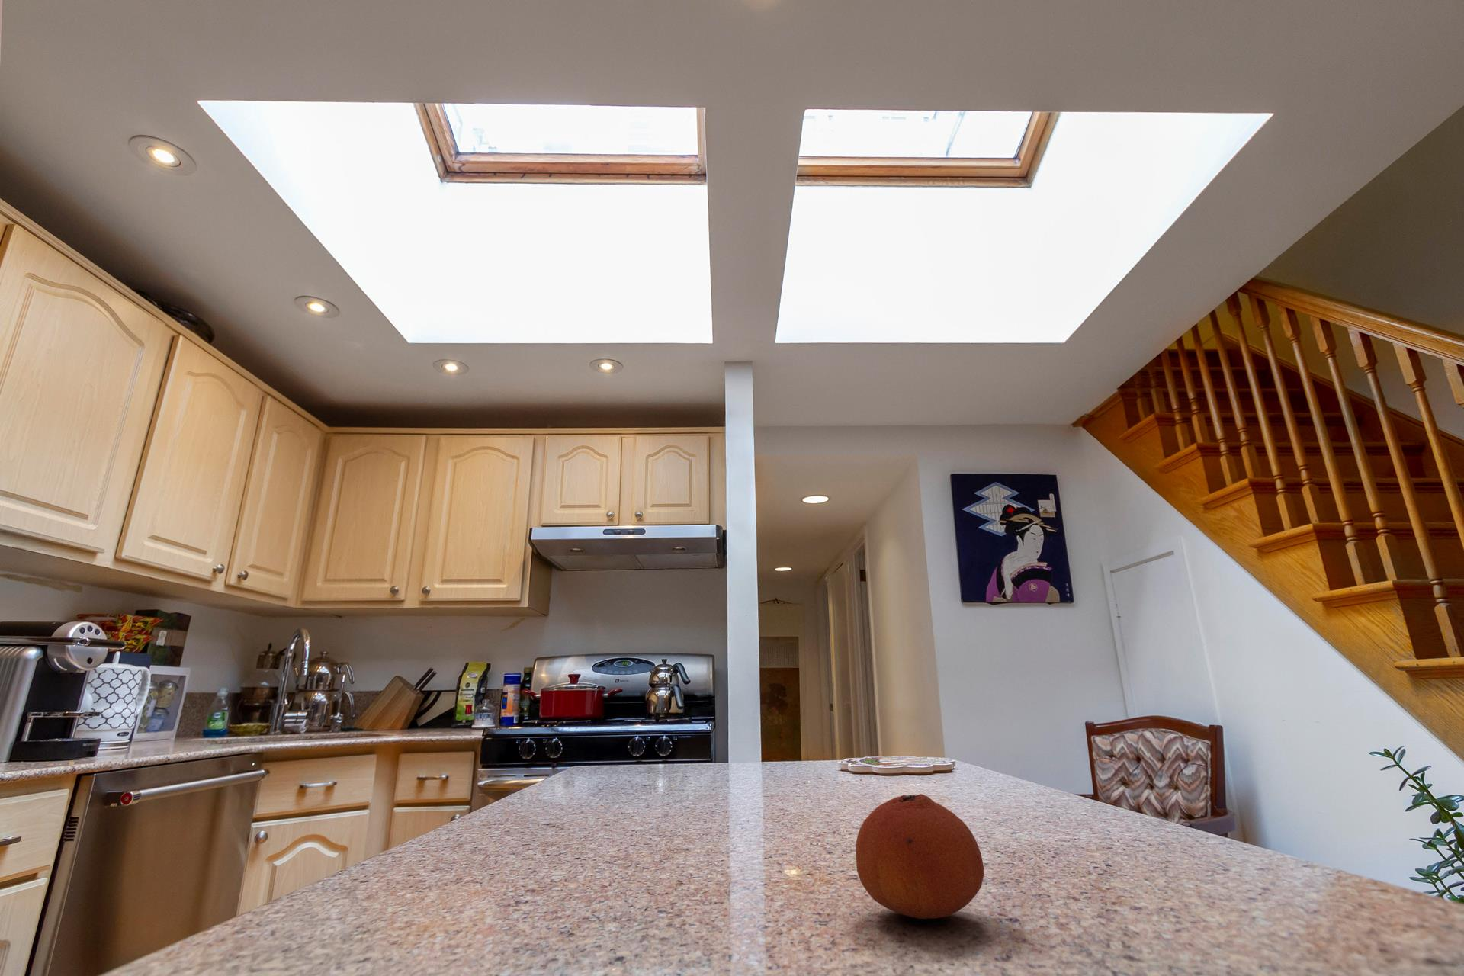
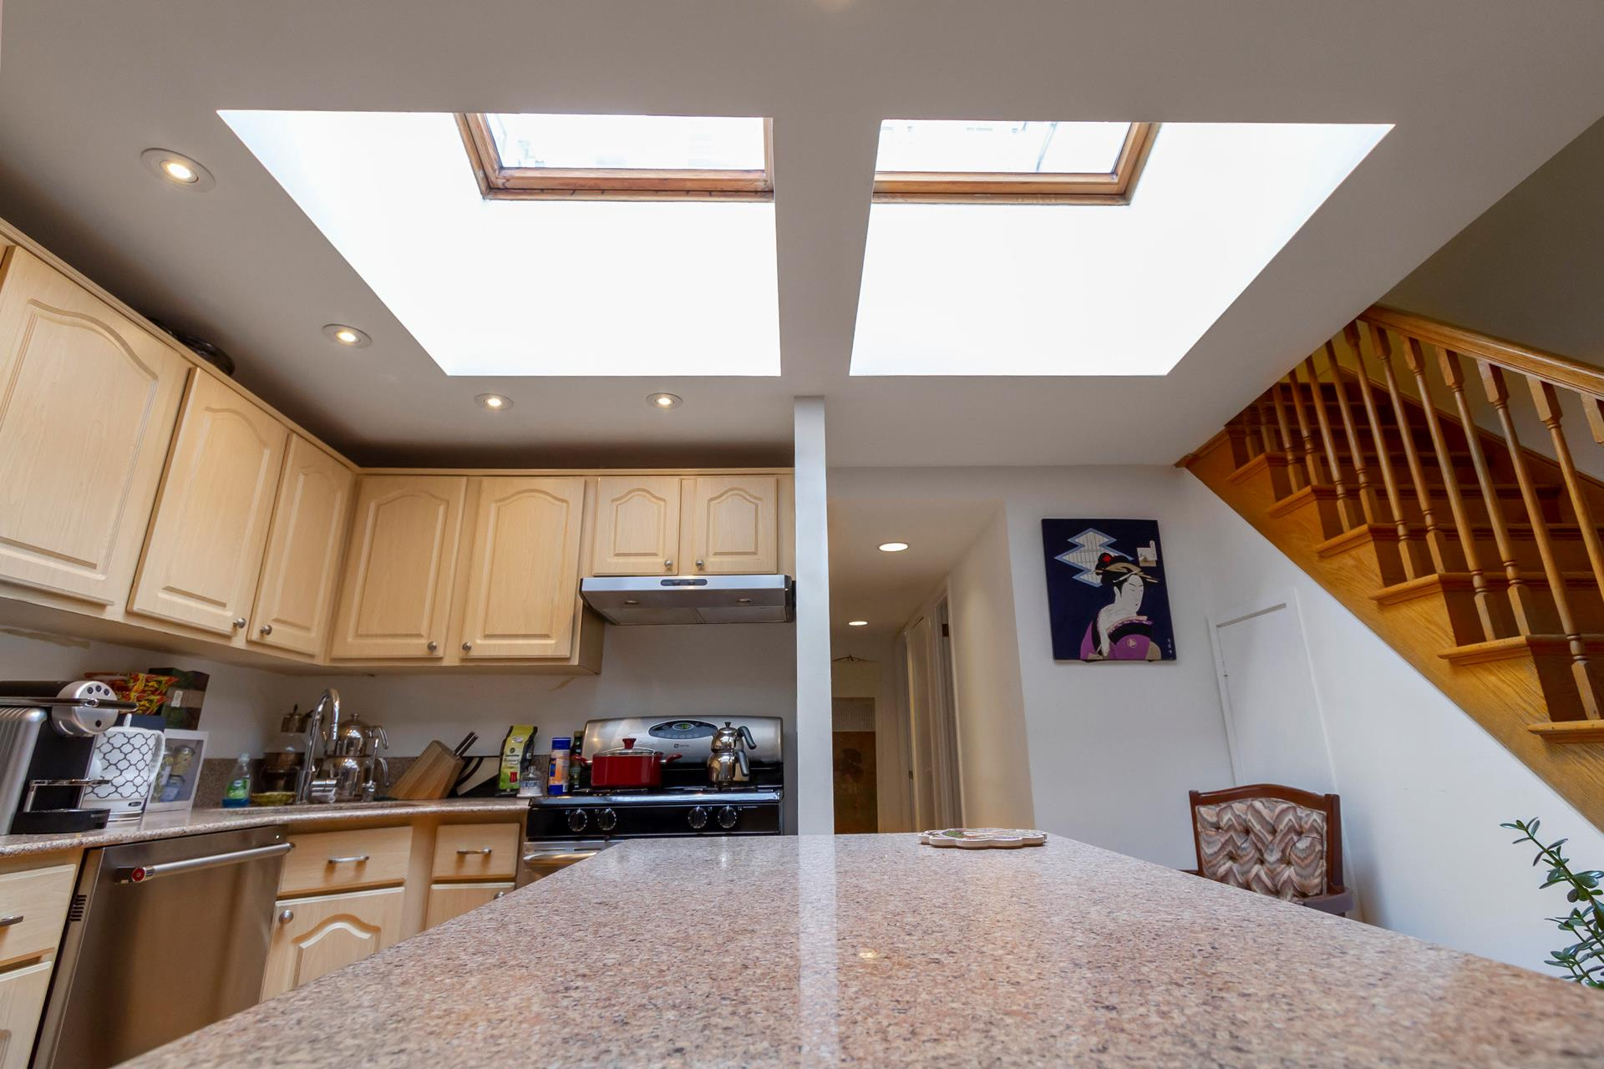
- fruit [855,793,985,919]
